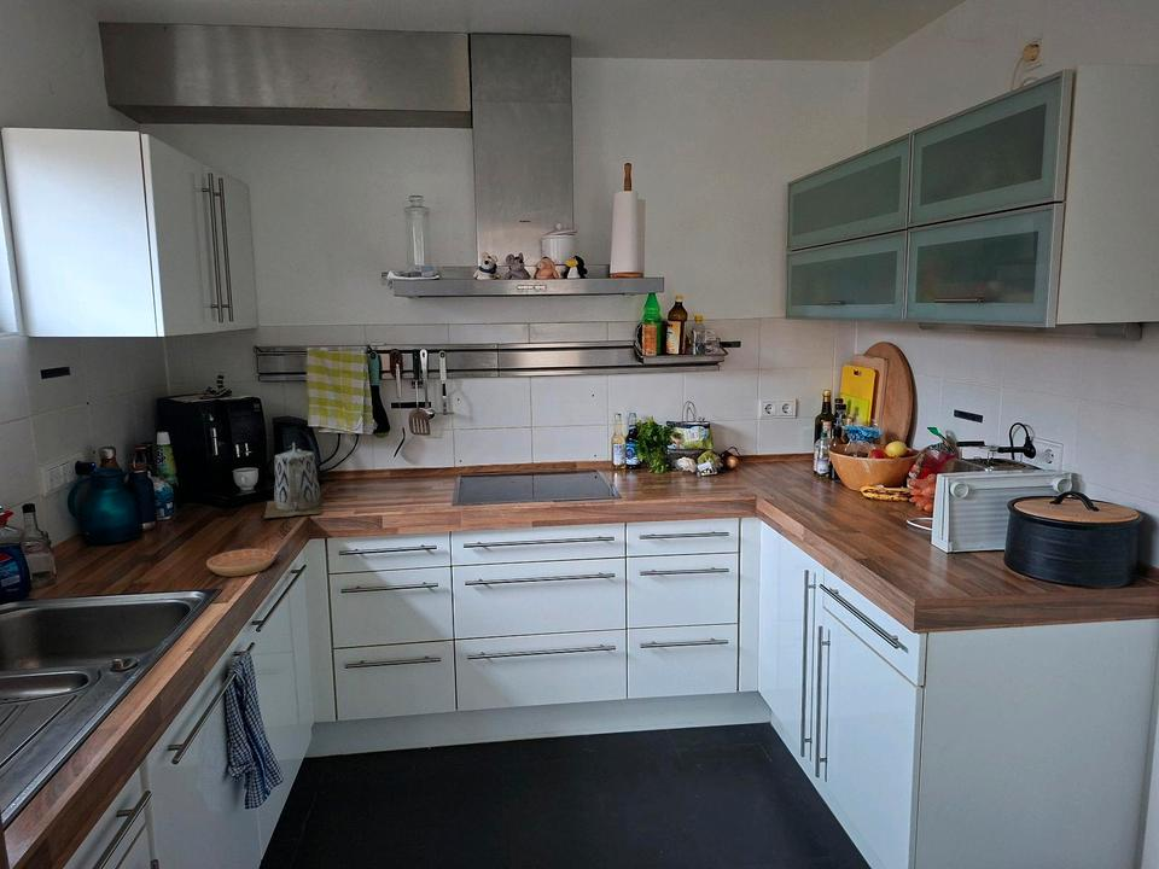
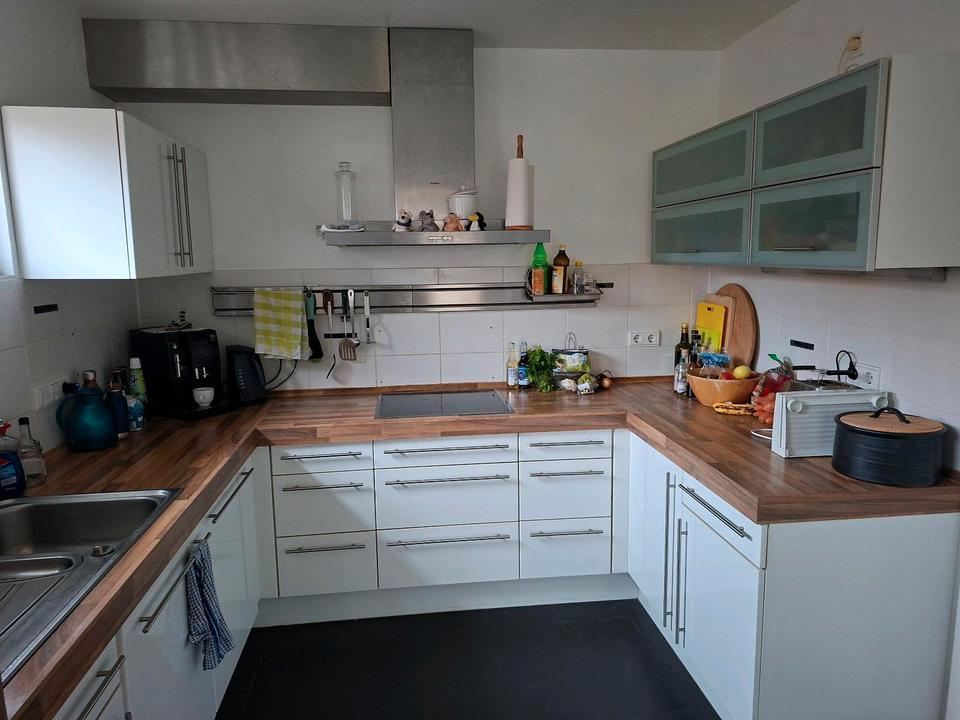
- teapot [263,442,324,519]
- saucer [205,548,276,577]
